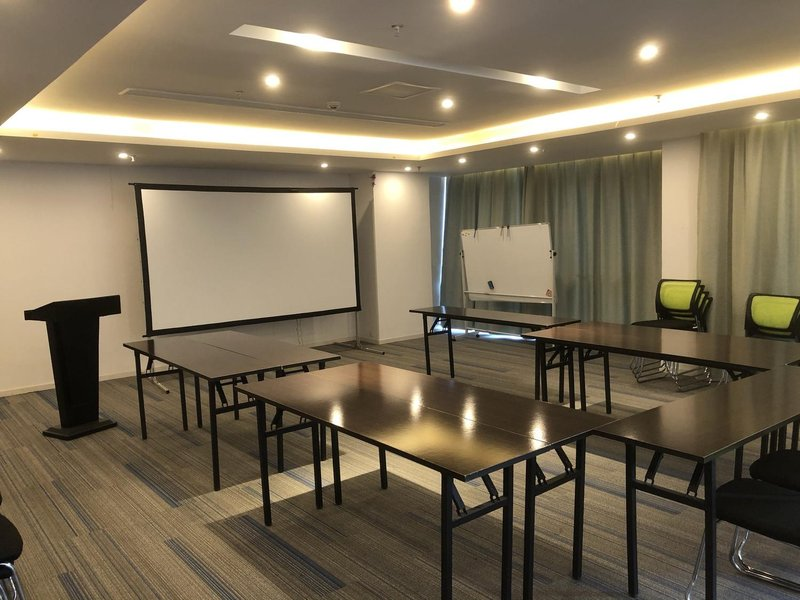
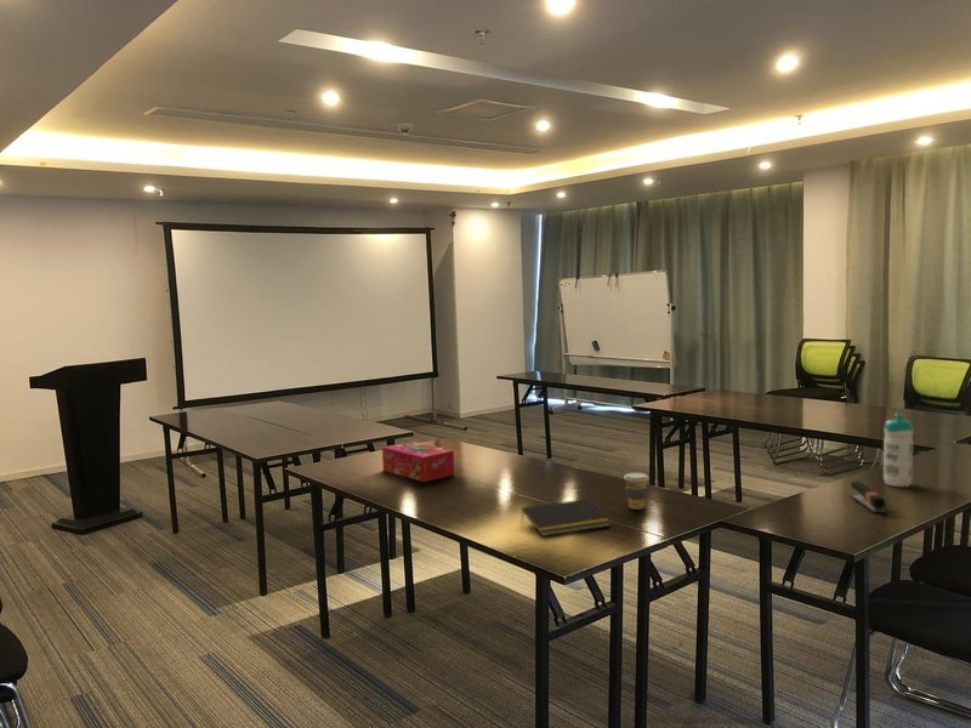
+ coffee cup [623,471,649,511]
+ notepad [519,497,612,538]
+ tissue box [381,440,455,483]
+ water bottle [882,413,915,488]
+ stapler [850,480,887,514]
